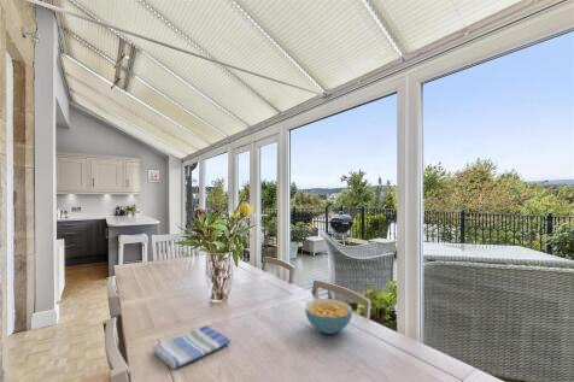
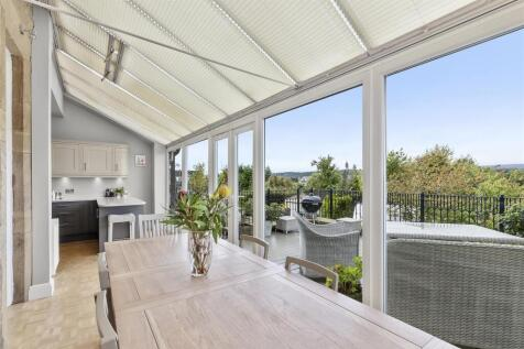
- dish towel [152,324,232,370]
- cereal bowl [304,298,353,335]
